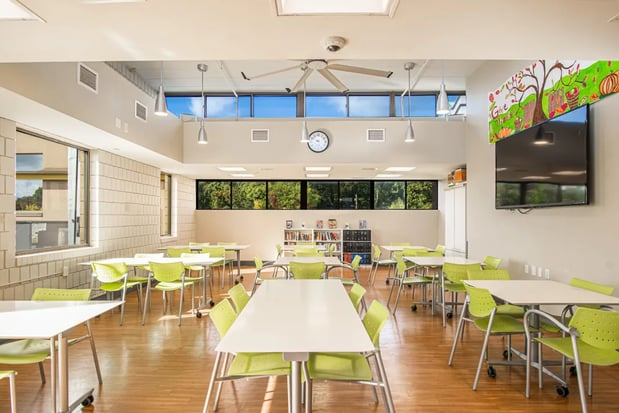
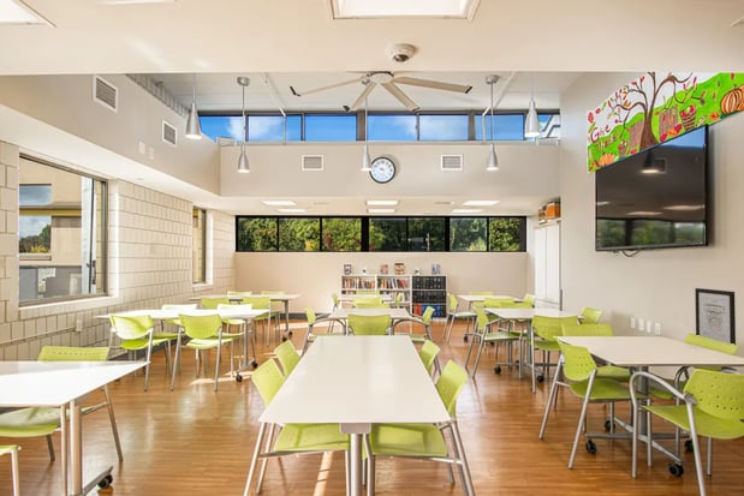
+ wall art [694,287,737,346]
